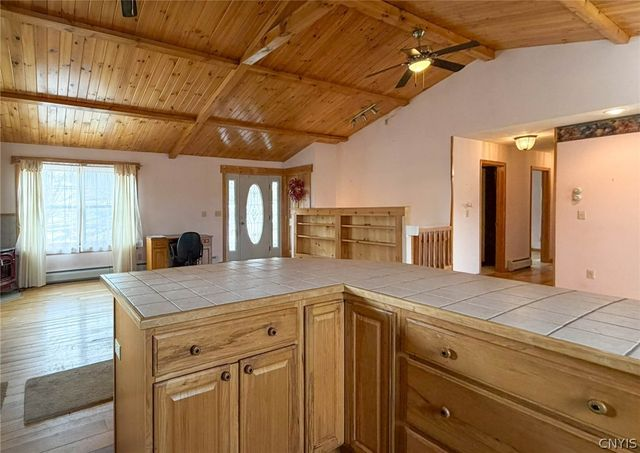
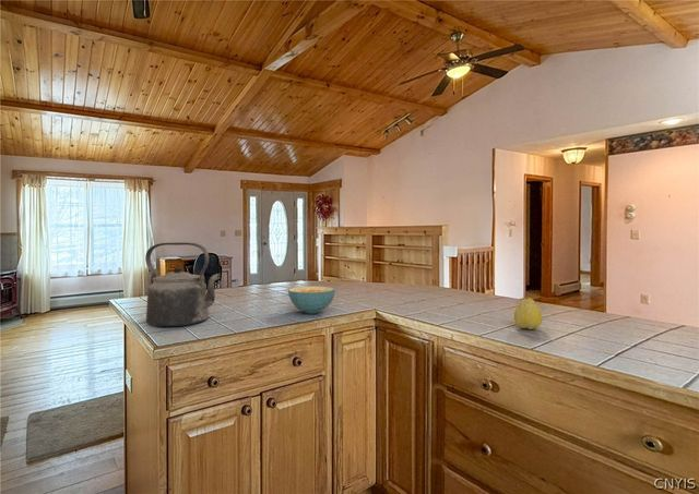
+ kettle [144,242,221,327]
+ cereal bowl [287,286,336,314]
+ fruit [513,294,544,330]
